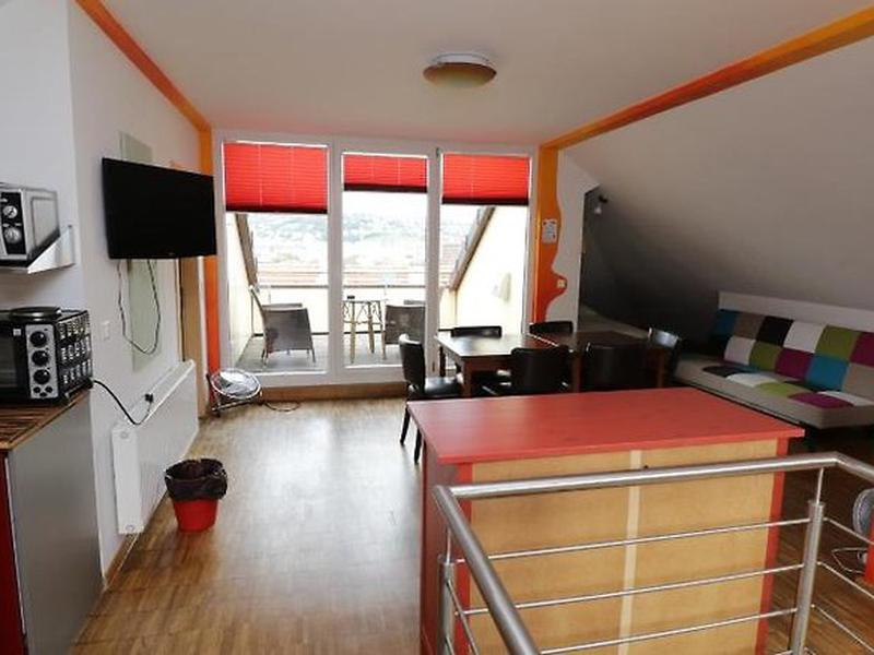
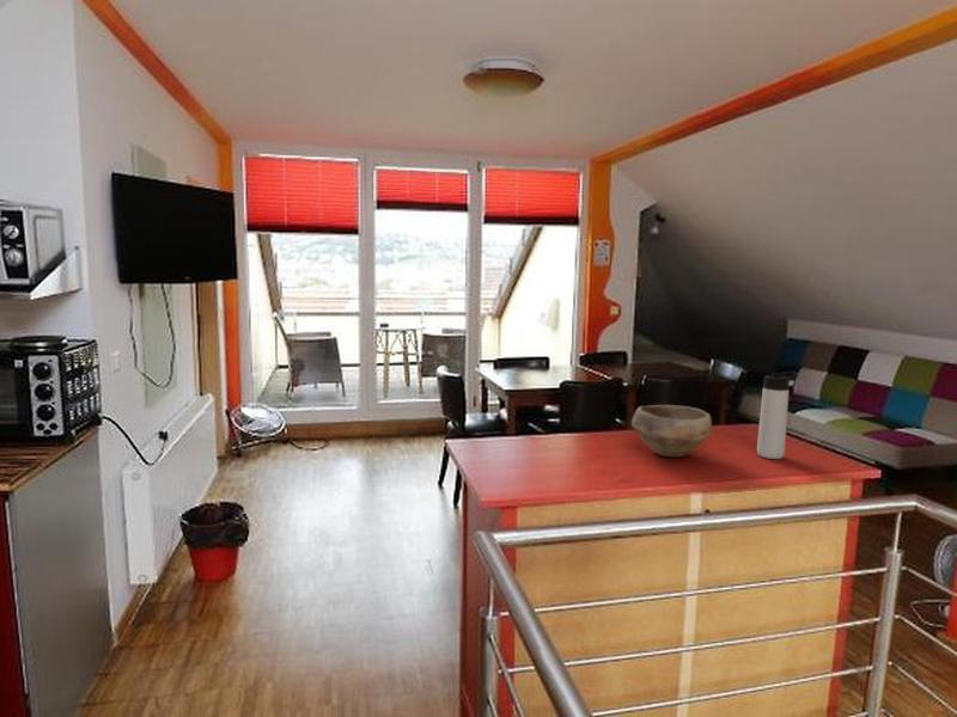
+ thermos bottle [756,370,799,460]
+ bowl [630,404,713,458]
